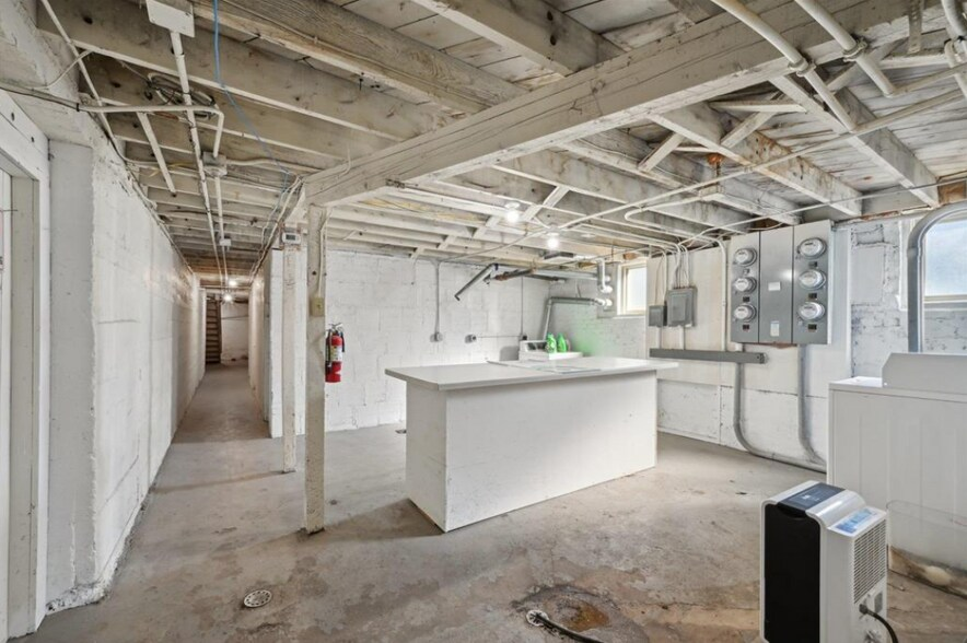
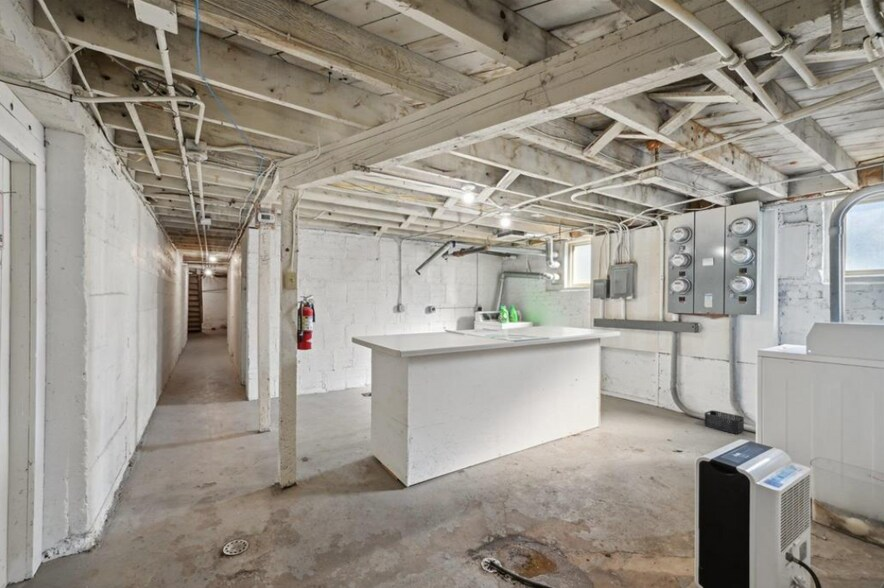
+ storage bin [704,409,745,434]
